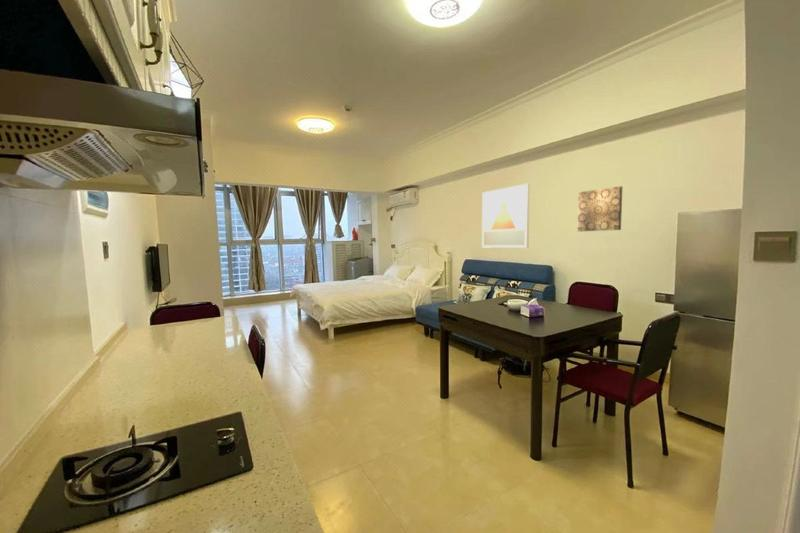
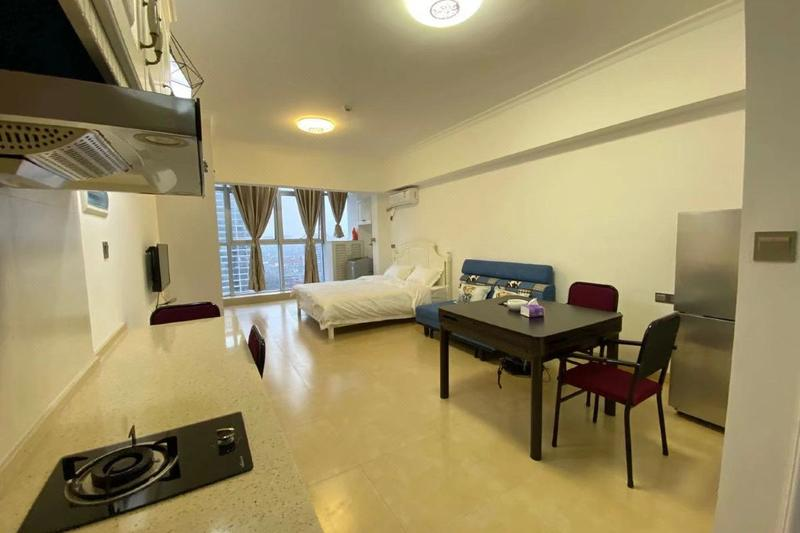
- wall art [577,185,623,232]
- wall art [481,183,531,249]
